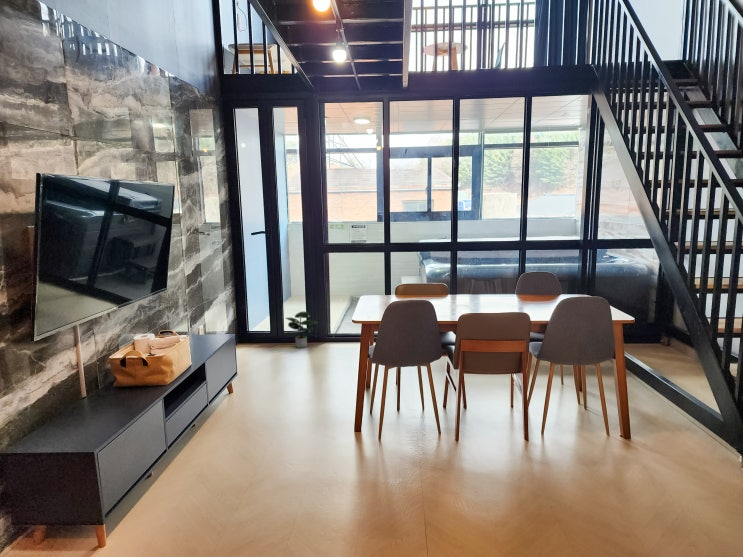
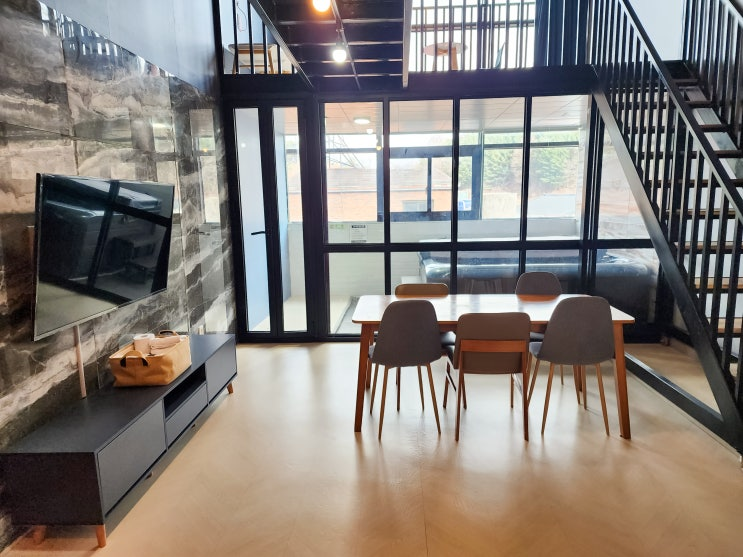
- potted plant [285,311,319,349]
